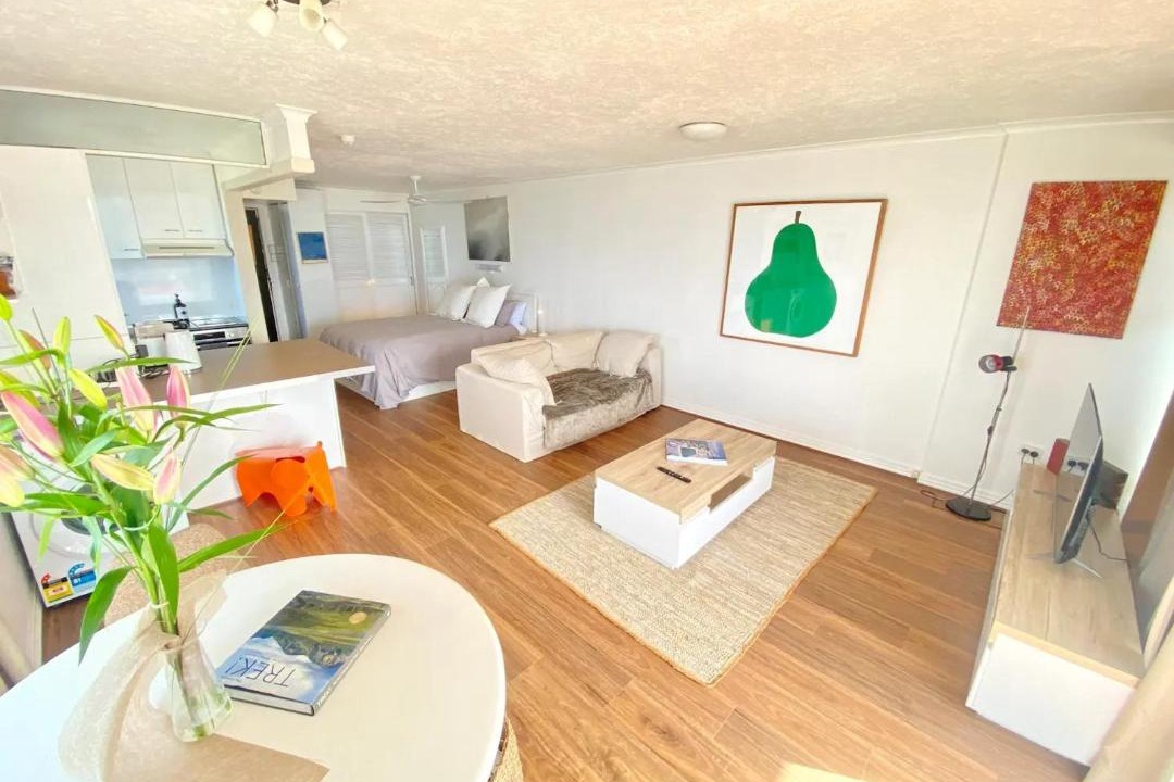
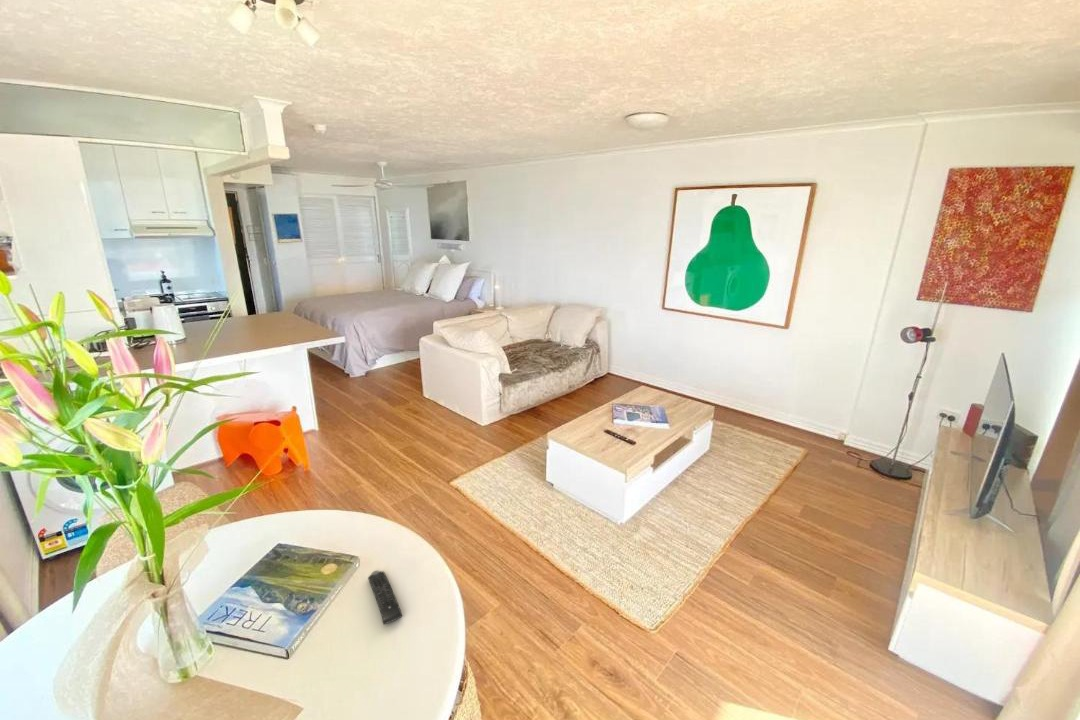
+ remote control [367,570,403,625]
